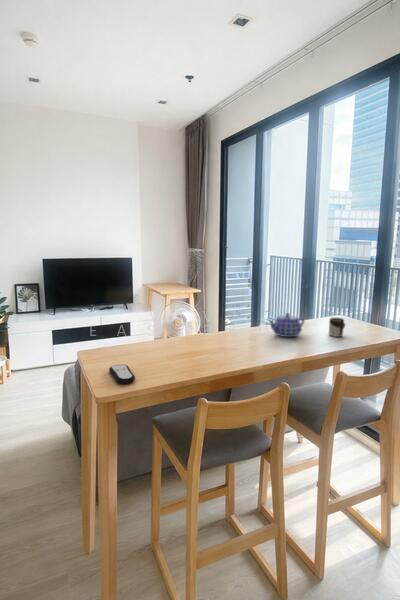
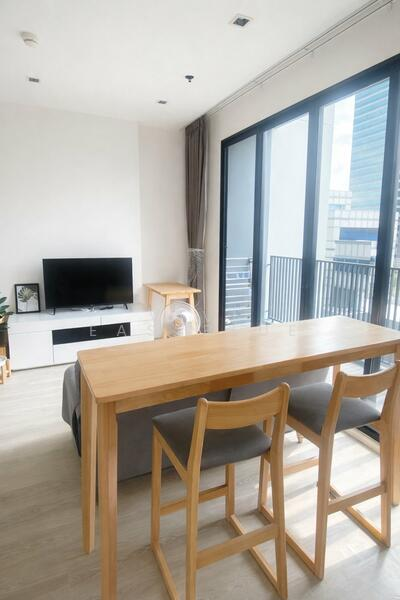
- teapot [267,312,306,338]
- remote control [108,363,136,385]
- cup [328,317,347,338]
